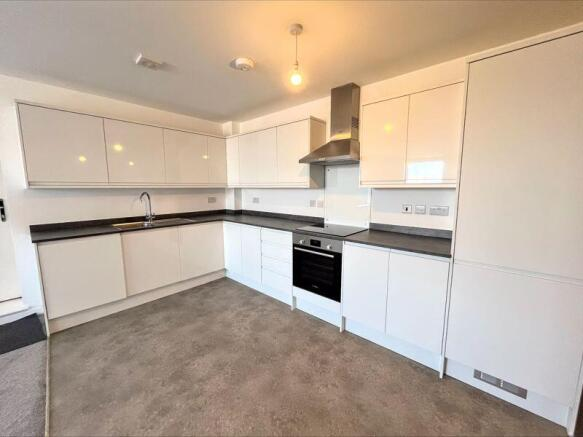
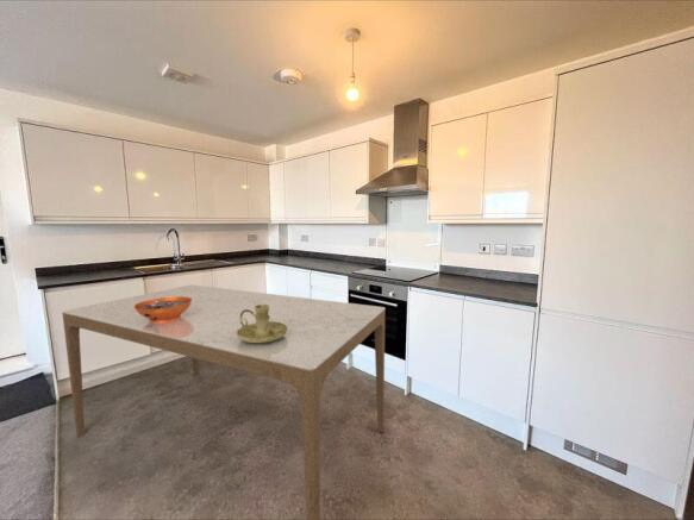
+ dining table [61,283,386,520]
+ decorative bowl [133,296,192,322]
+ candle holder [237,305,288,343]
